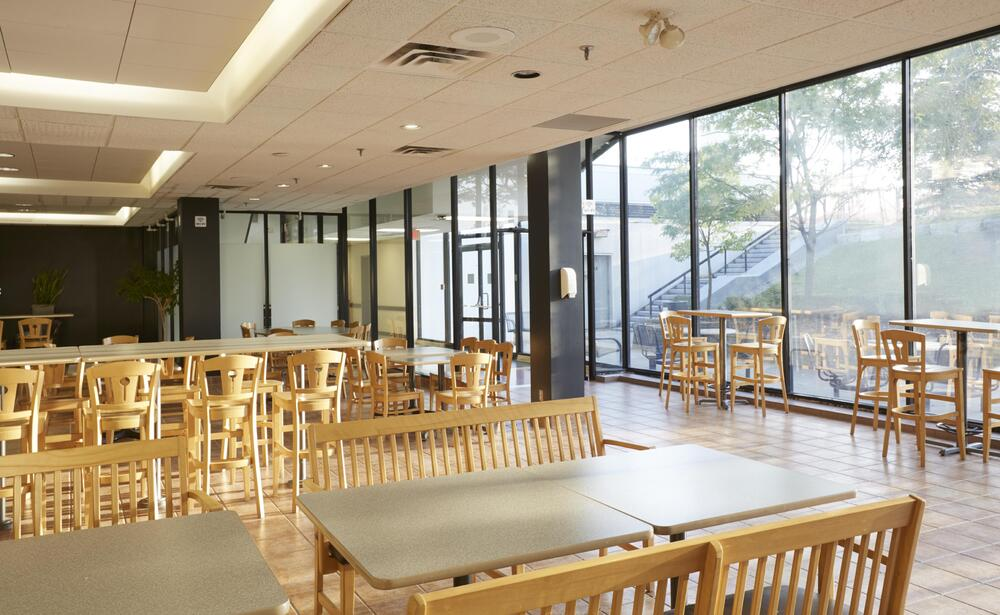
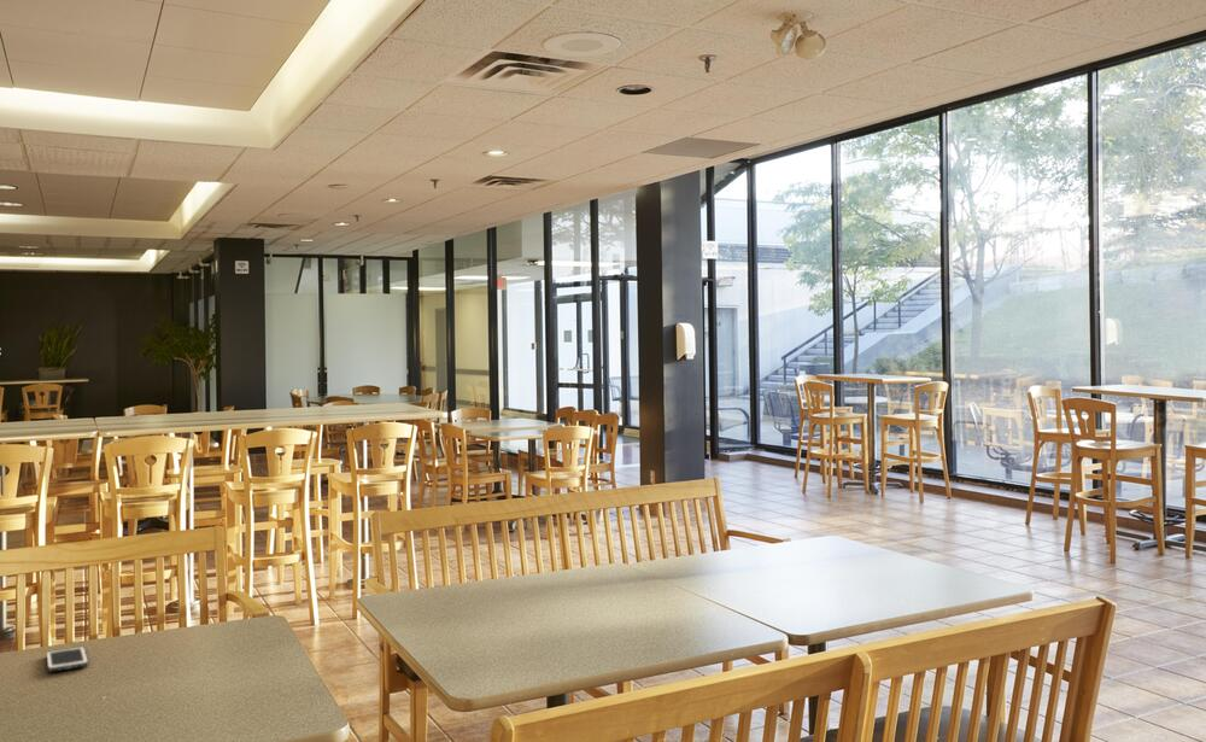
+ cell phone [45,645,89,673]
